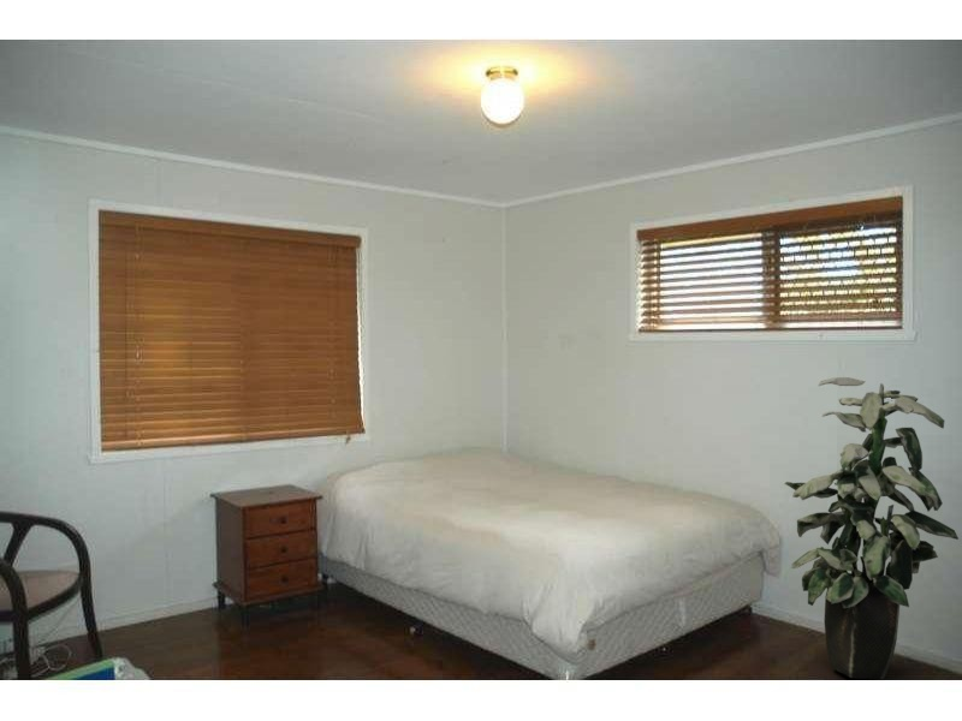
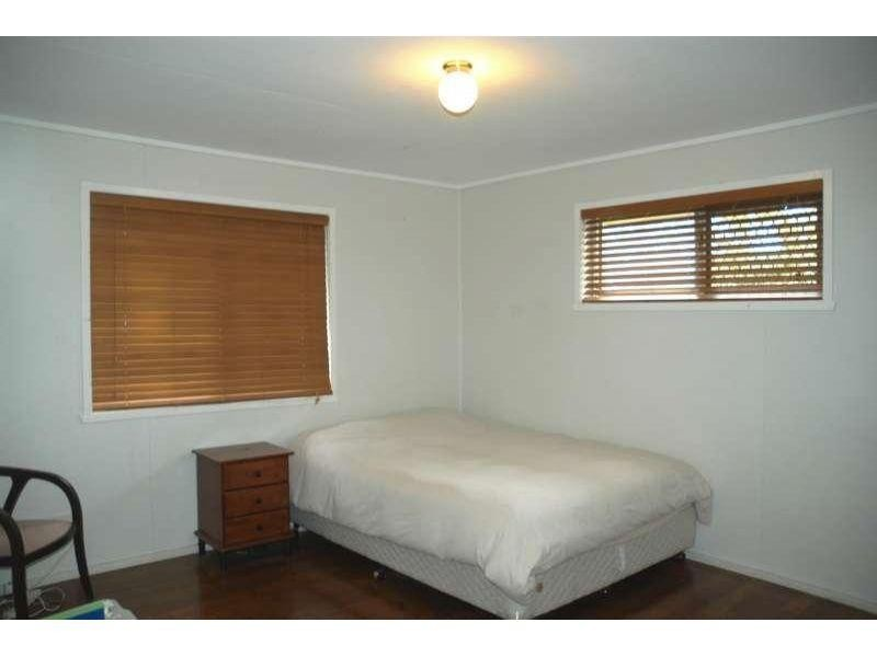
- indoor plant [784,376,960,681]
